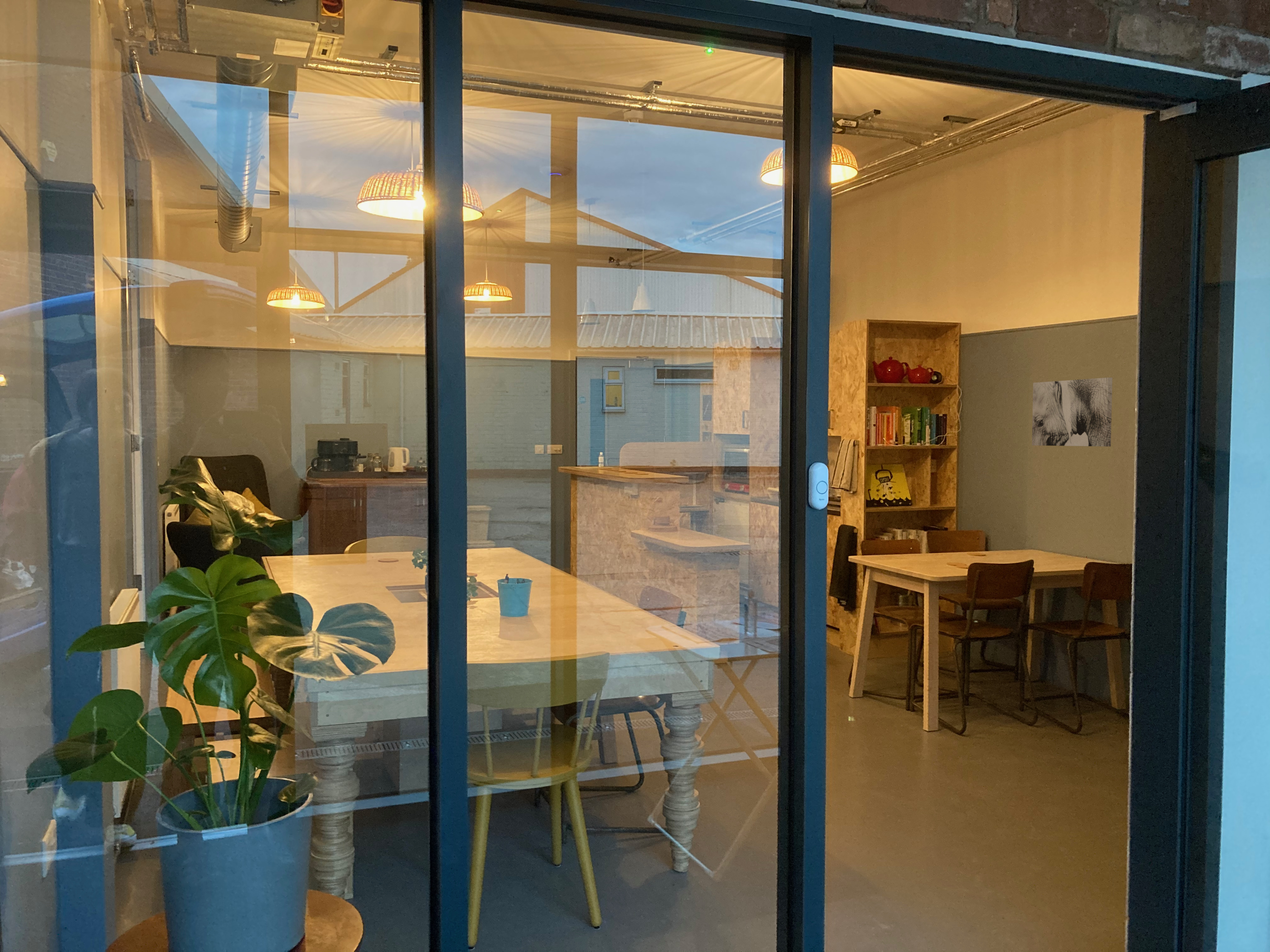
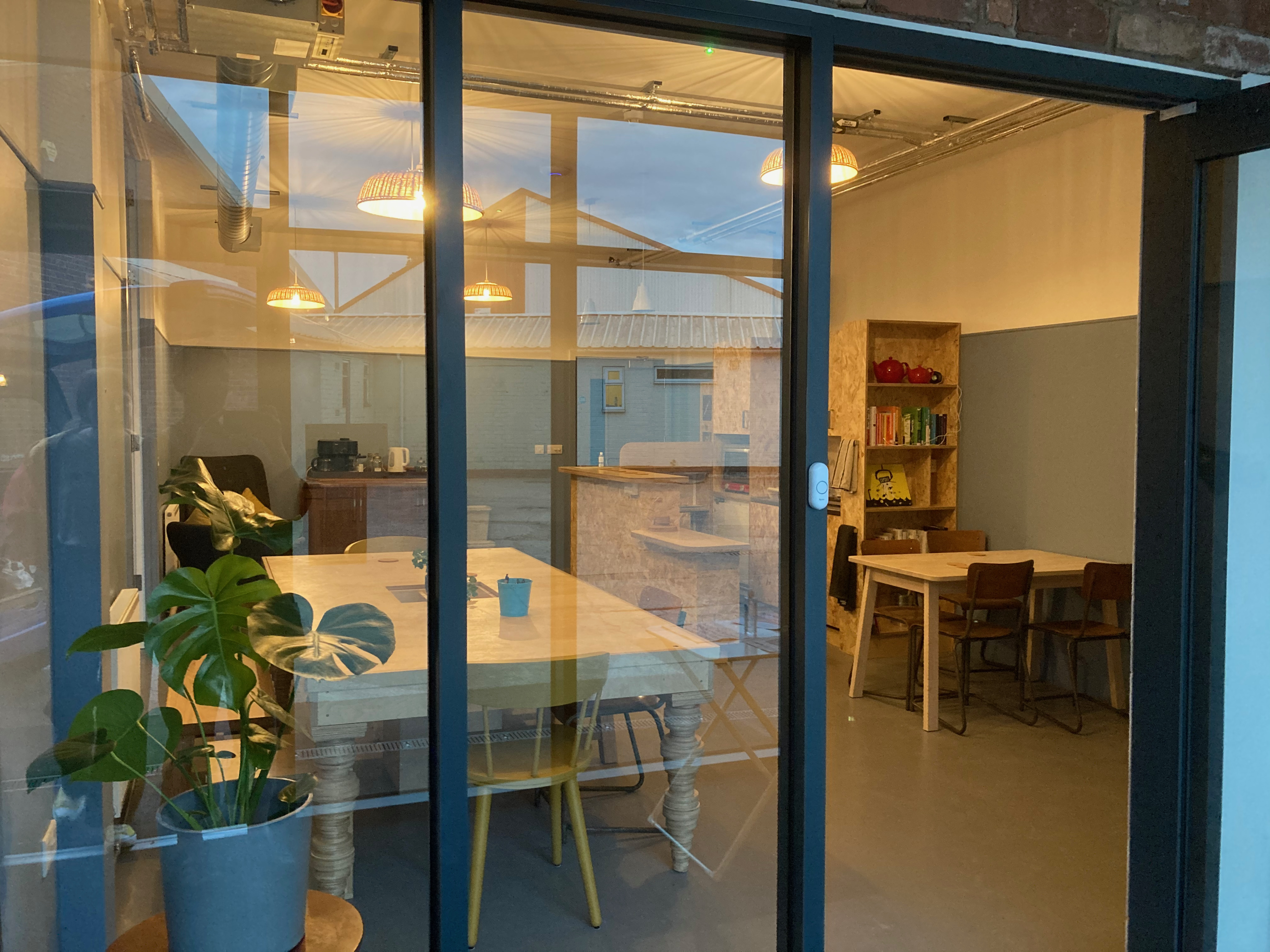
- wall art [1032,377,1113,447]
